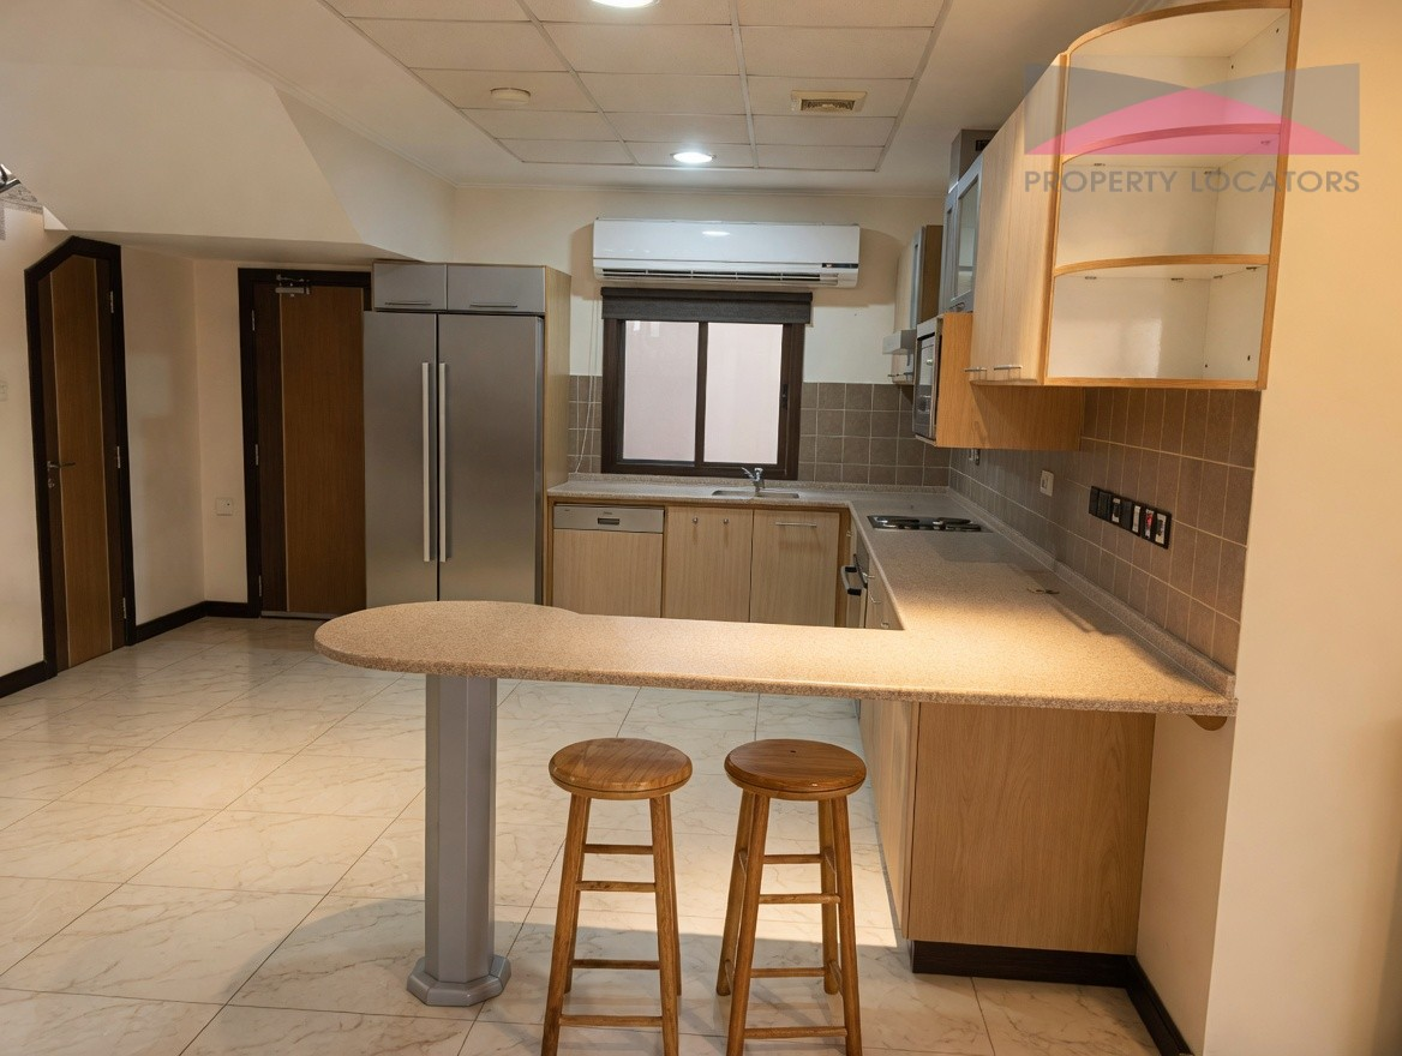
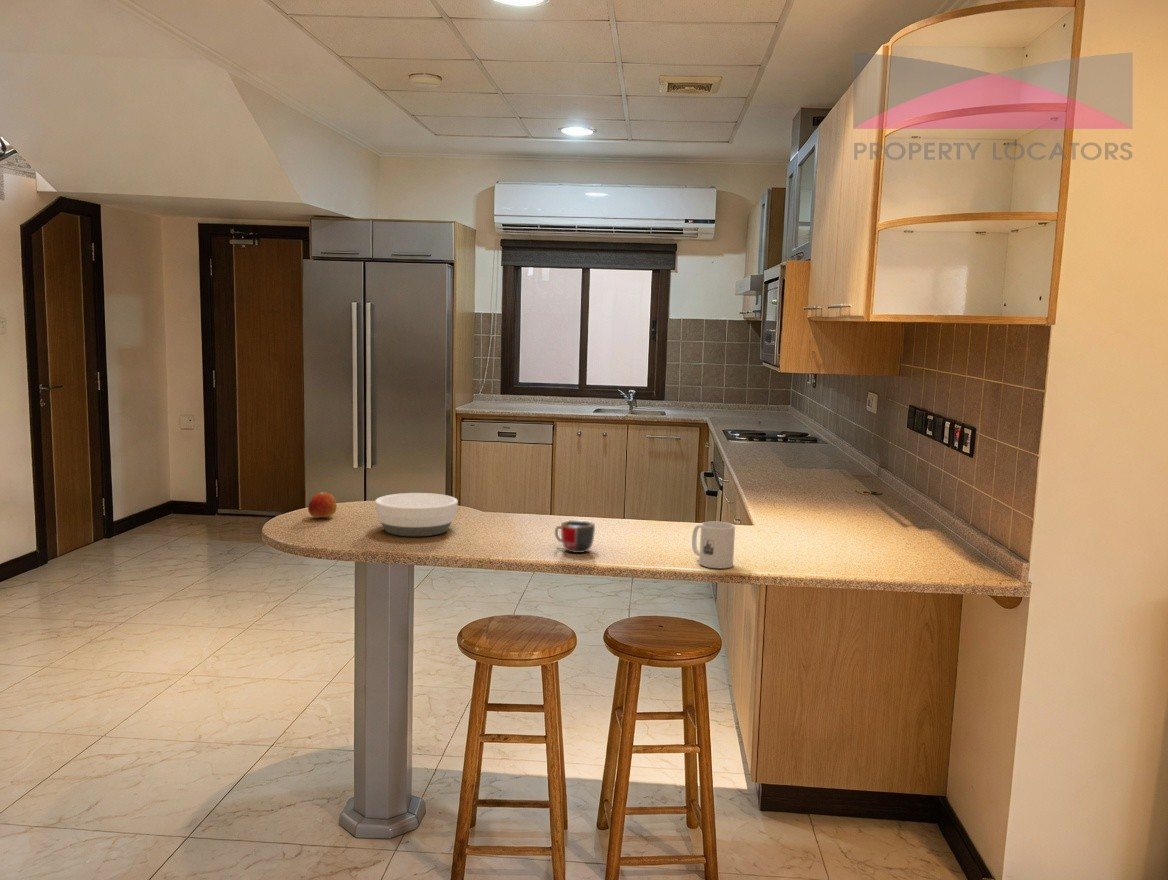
+ mug [691,521,736,569]
+ mug [554,519,596,554]
+ bowl [374,492,459,537]
+ apple [307,491,338,519]
